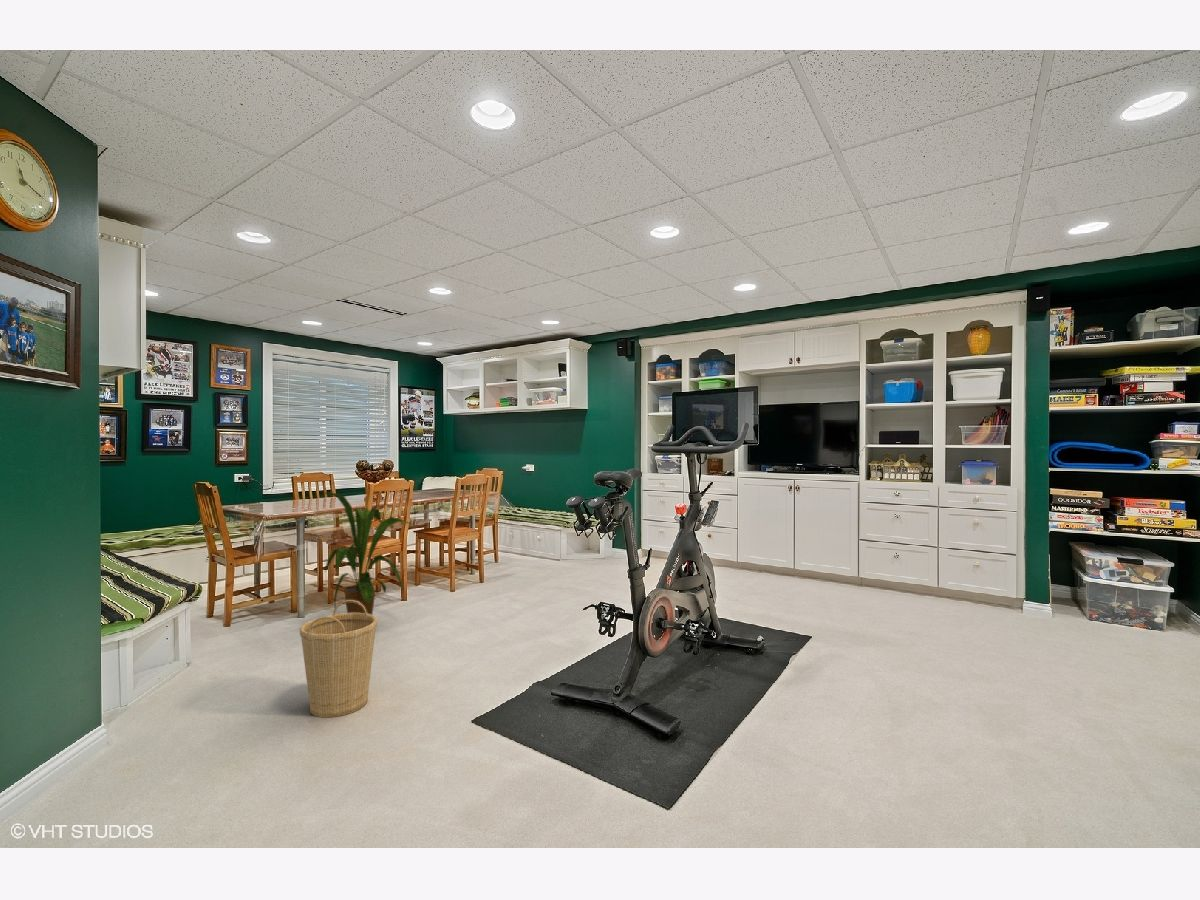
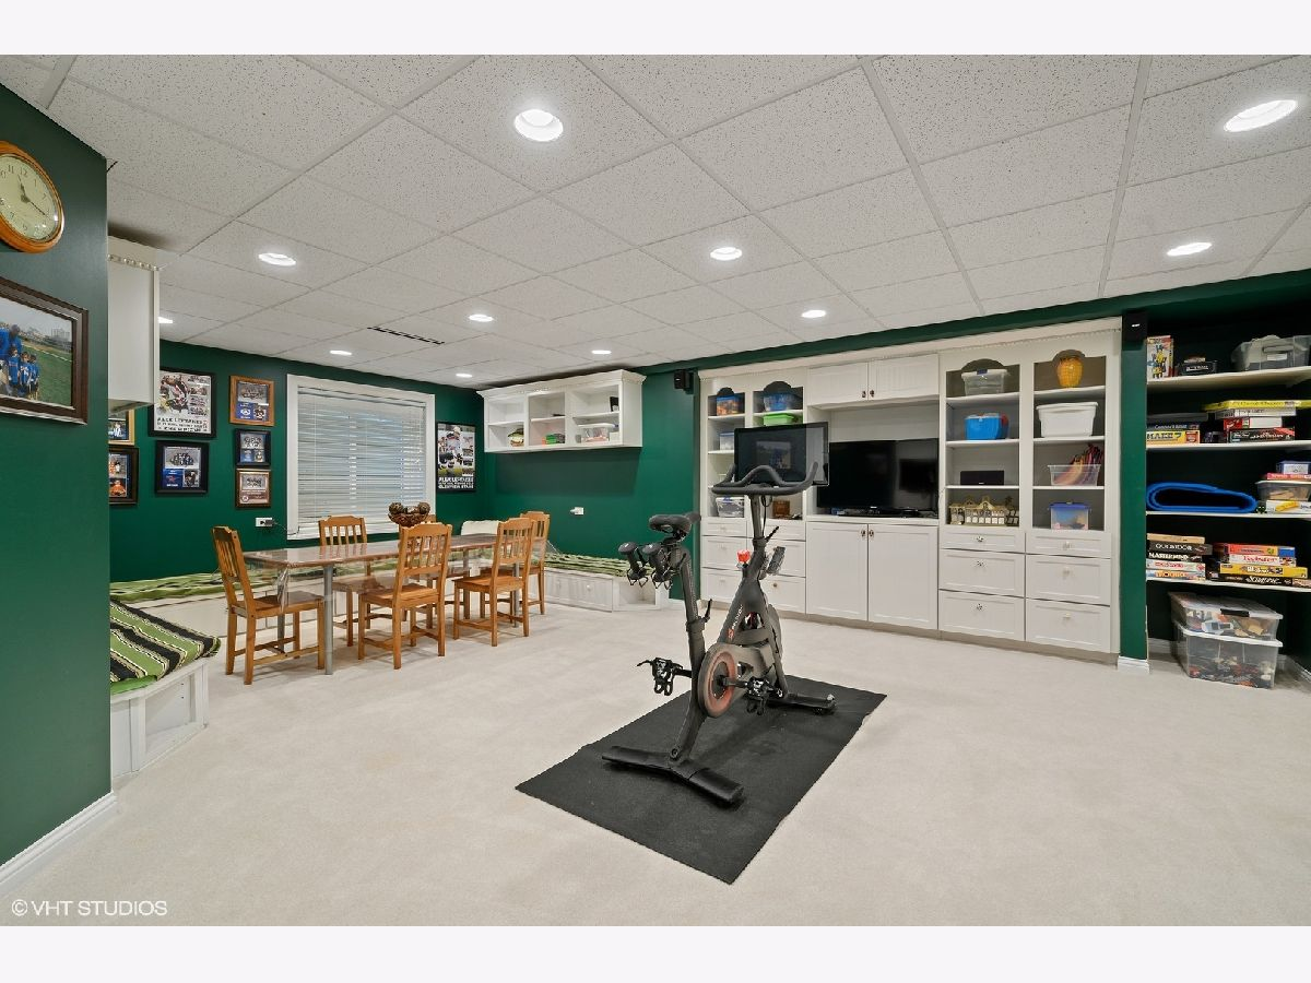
- house plant [323,491,416,615]
- basket [299,600,378,718]
